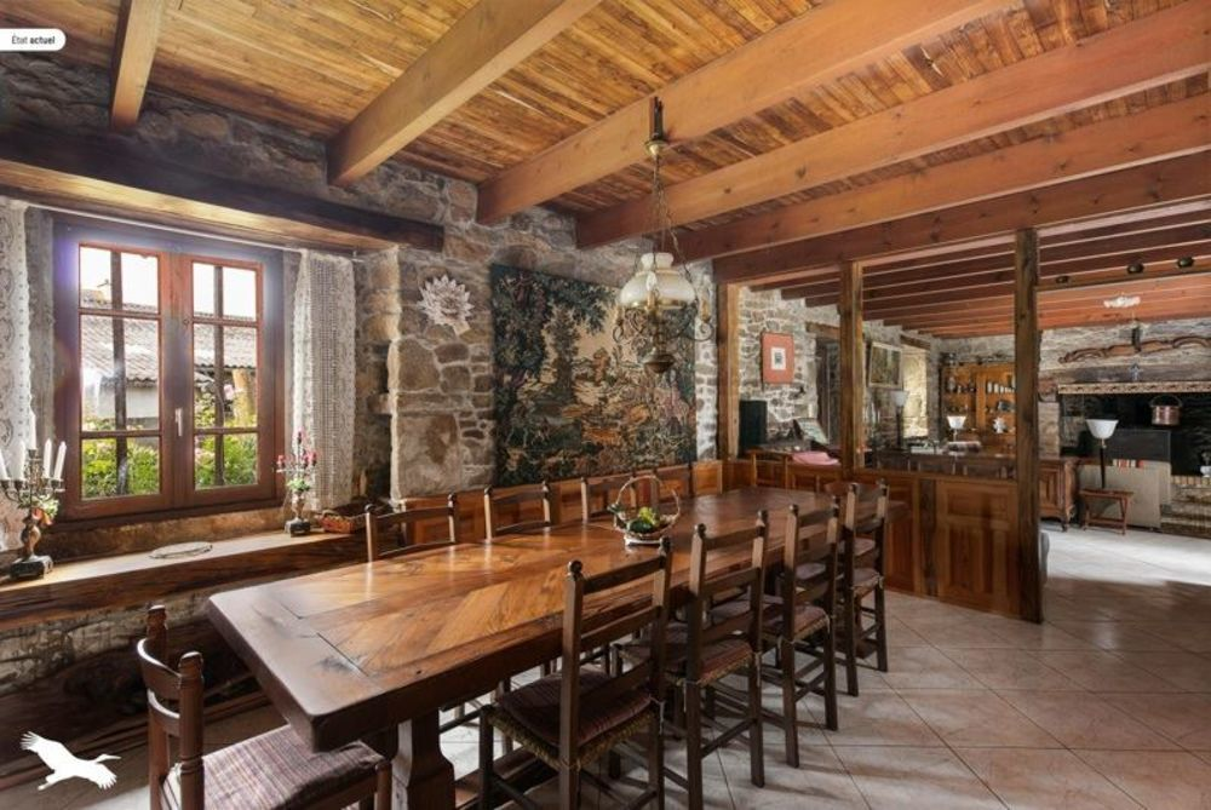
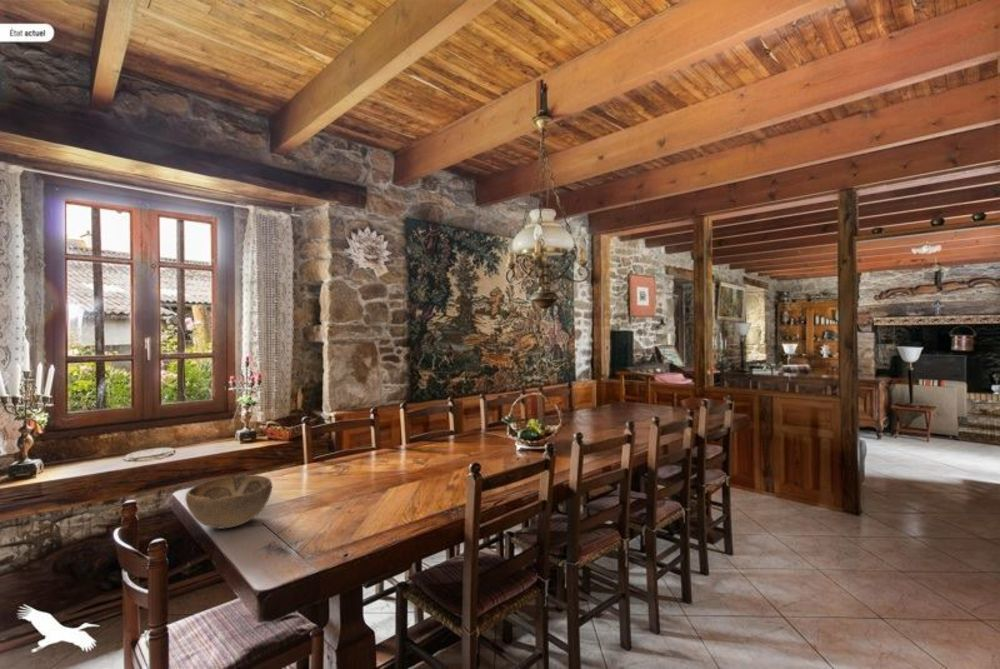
+ decorative bowl [184,474,273,530]
